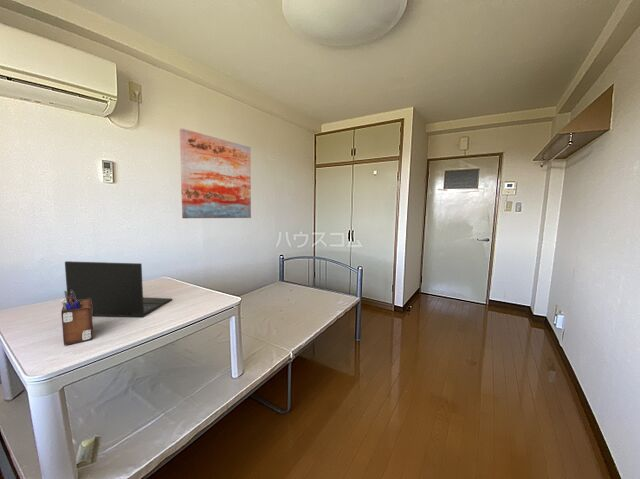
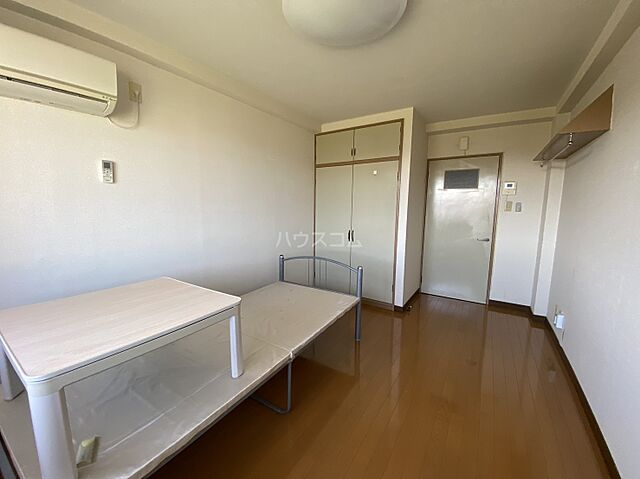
- desk organizer [60,290,94,346]
- laptop [64,260,173,318]
- wall art [179,128,252,219]
